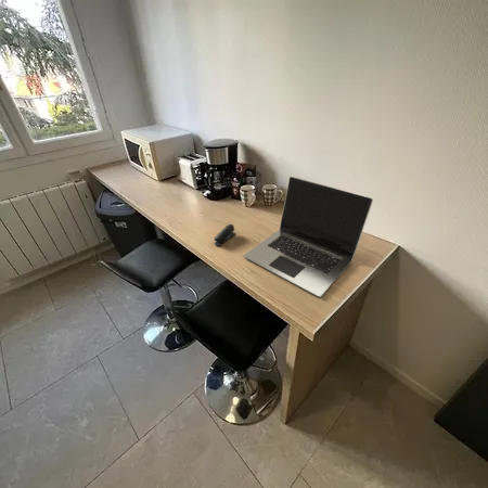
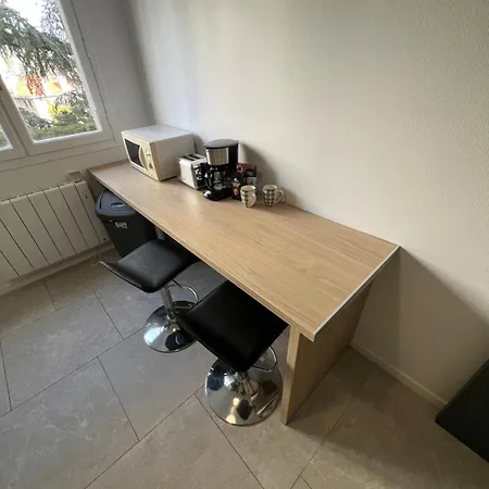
- laptop [243,176,374,298]
- stapler [213,223,236,247]
